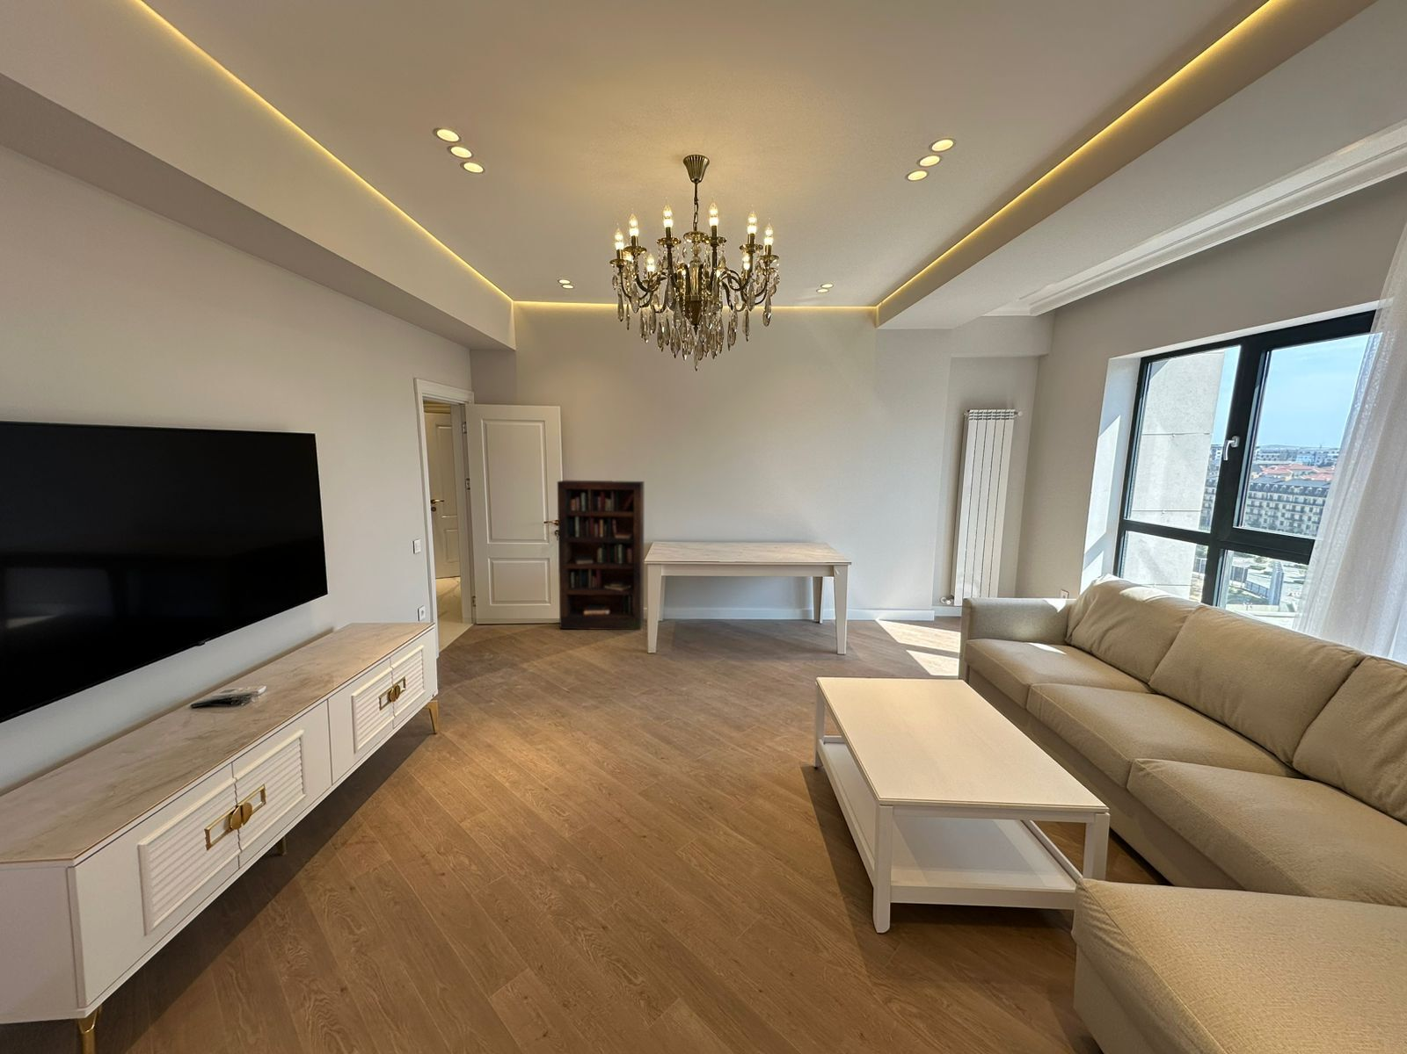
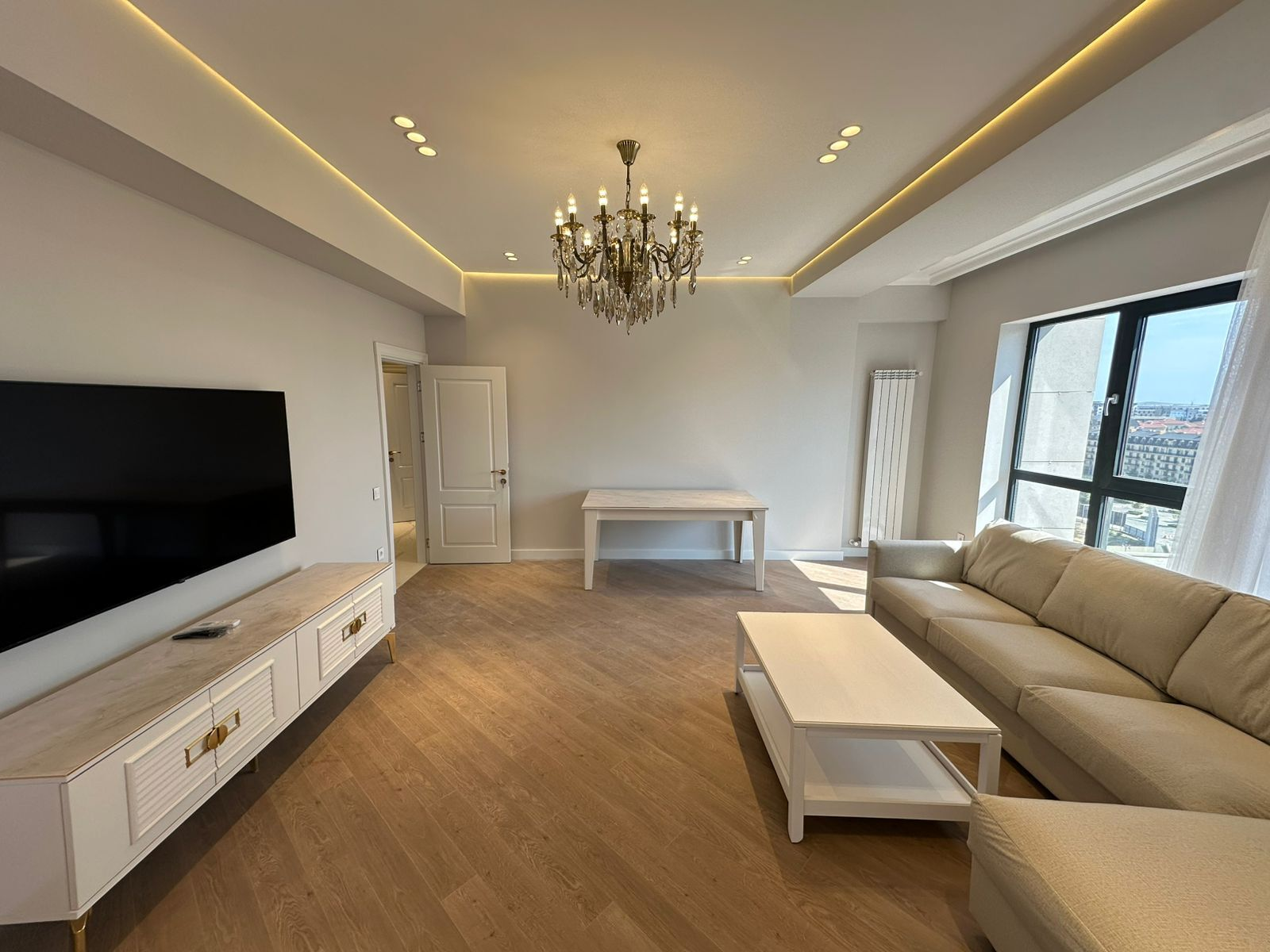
- bookcase [556,479,645,631]
